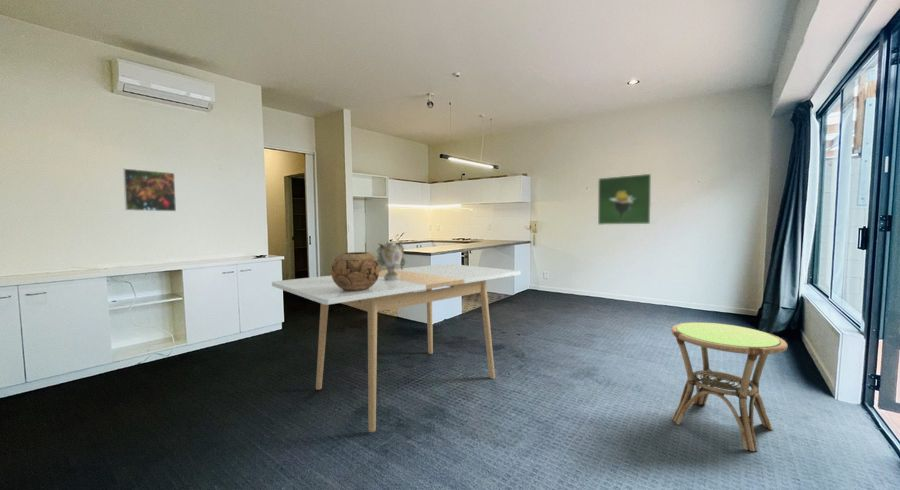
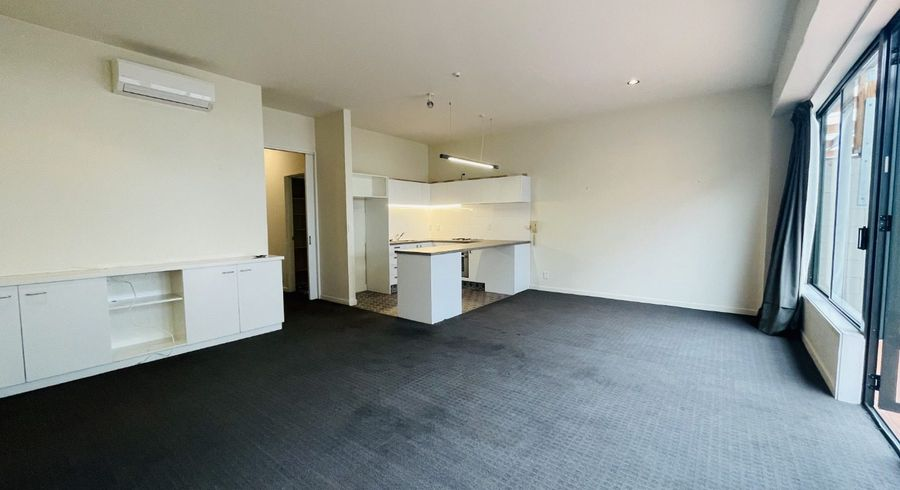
- vase [375,240,407,280]
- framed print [597,173,652,226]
- side table [670,321,789,452]
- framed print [122,167,177,212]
- dining table [271,263,522,433]
- decorative bowl [330,251,380,291]
